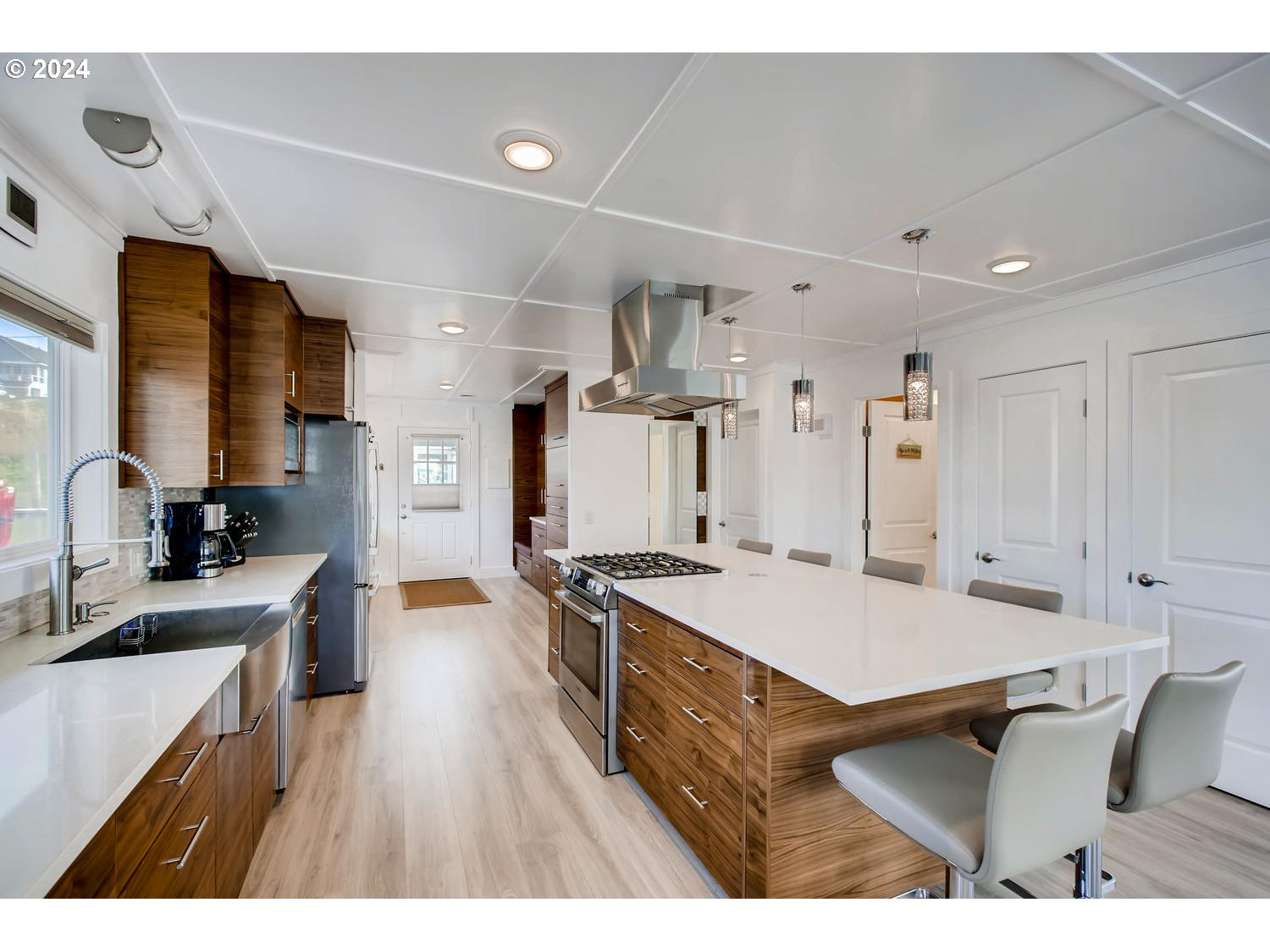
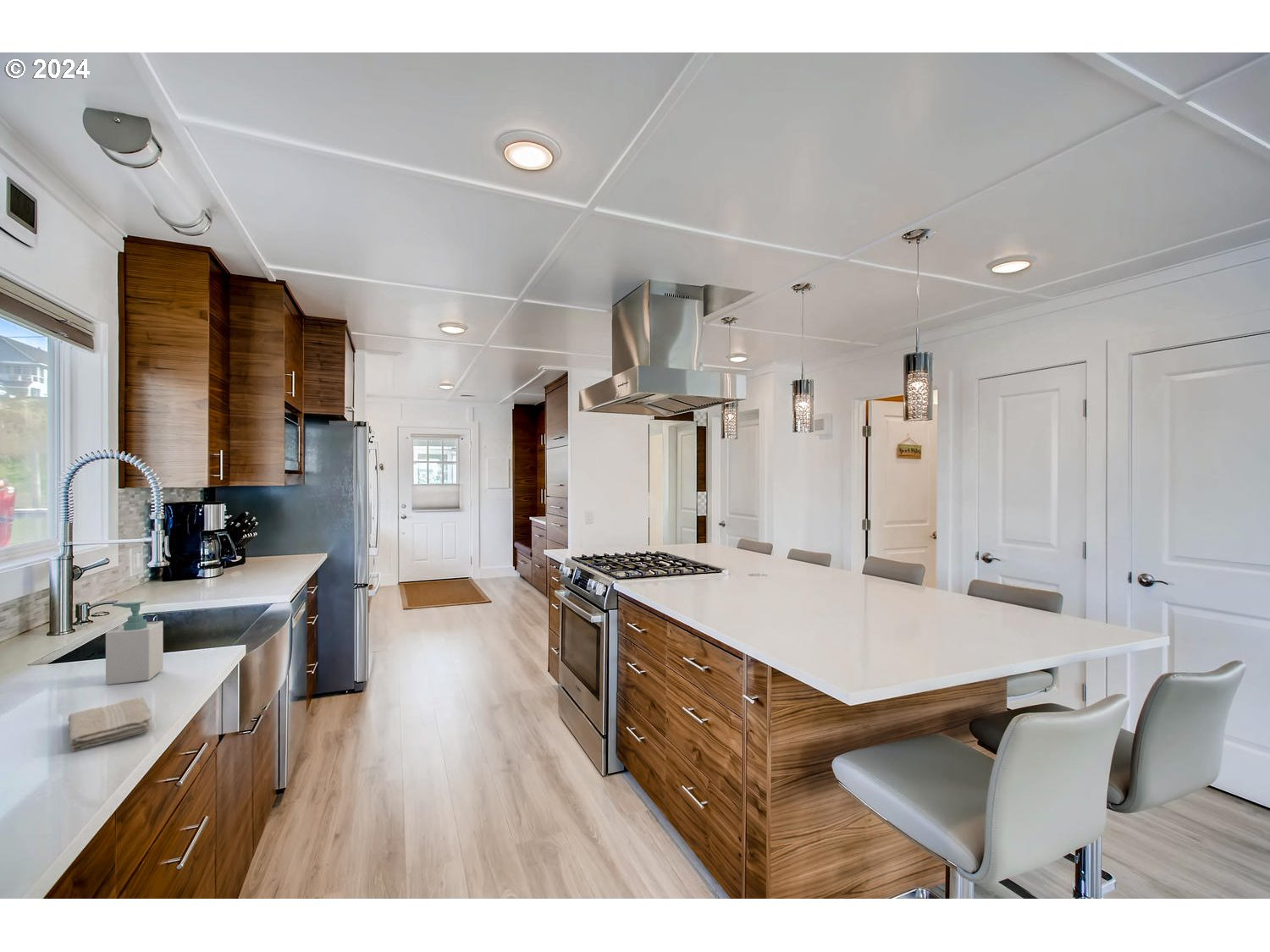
+ washcloth [67,696,152,752]
+ soap bottle [105,600,164,685]
